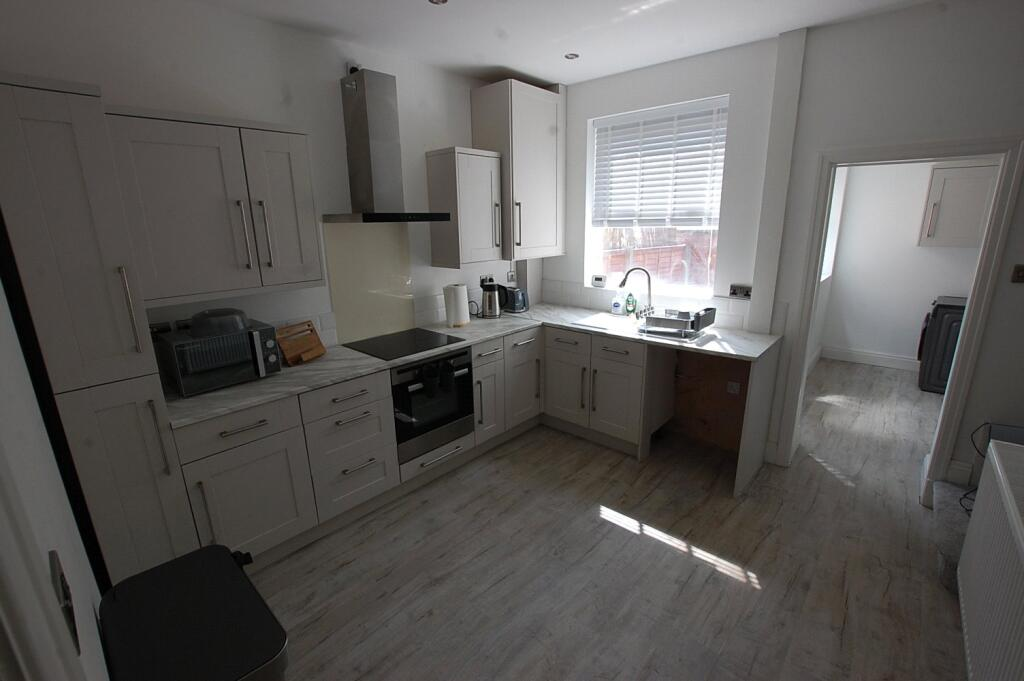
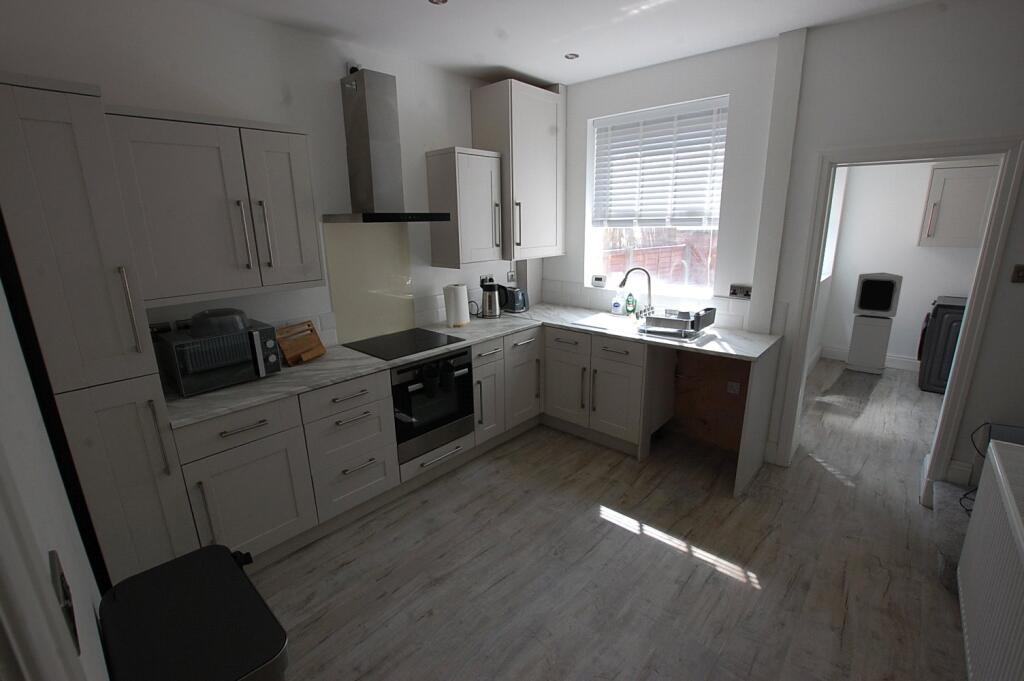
+ air purifier [844,272,904,375]
